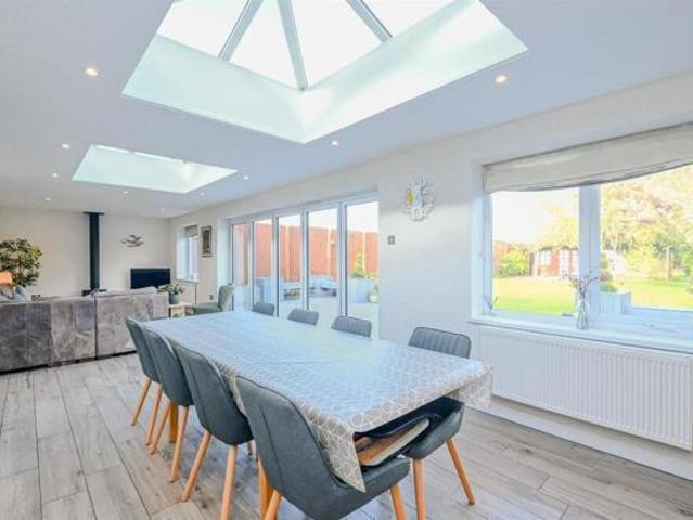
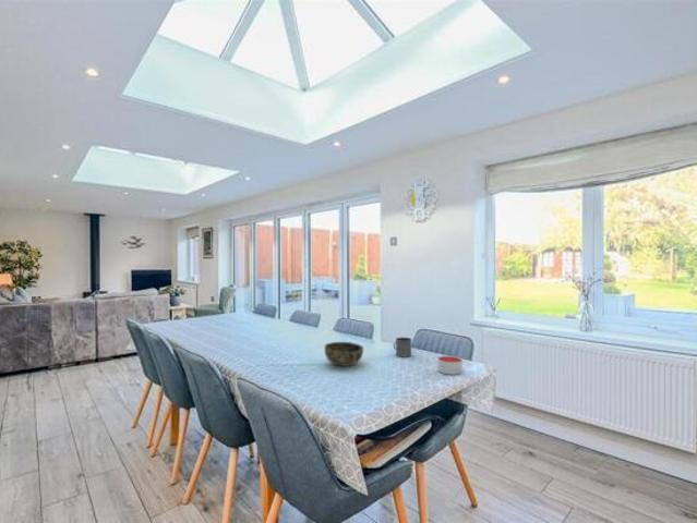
+ bowl [323,341,364,367]
+ mug [393,337,413,358]
+ candle [436,355,464,376]
